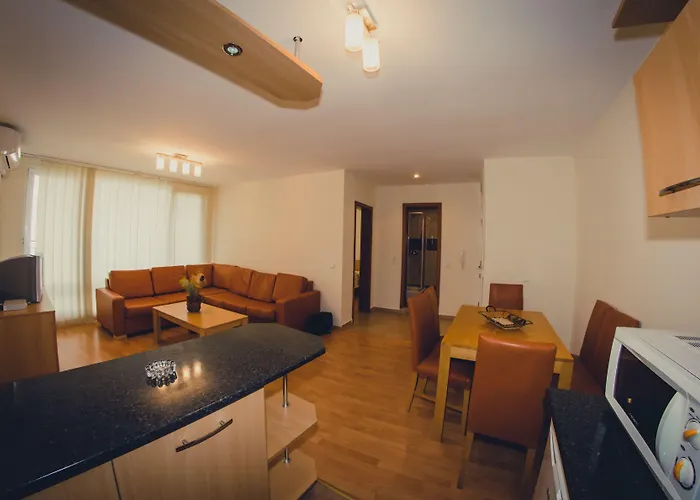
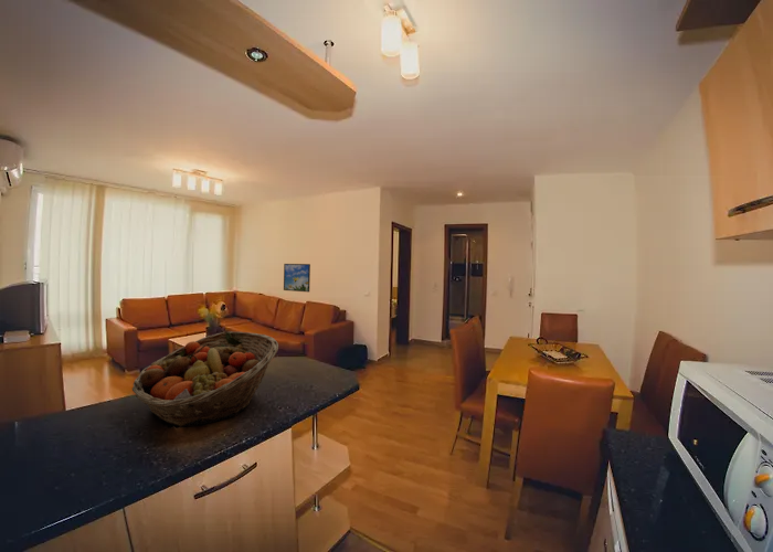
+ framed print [283,263,311,294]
+ fruit basket [131,330,279,427]
